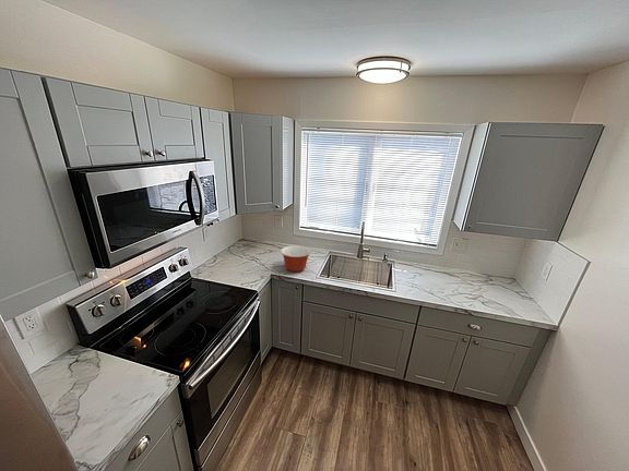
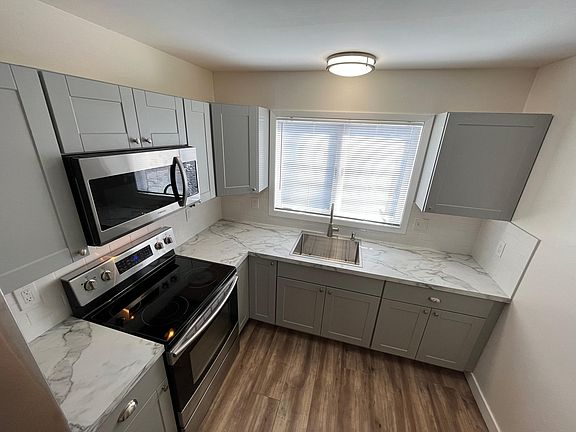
- mixing bowl [280,244,312,273]
